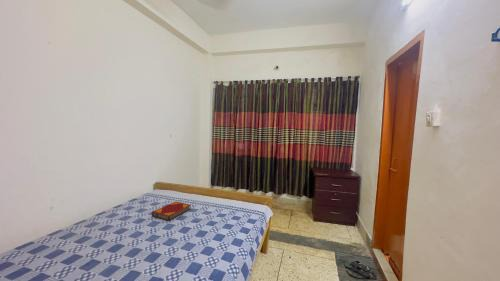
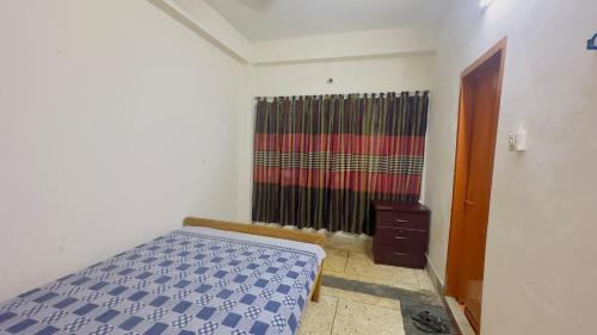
- hardback book [151,200,192,222]
